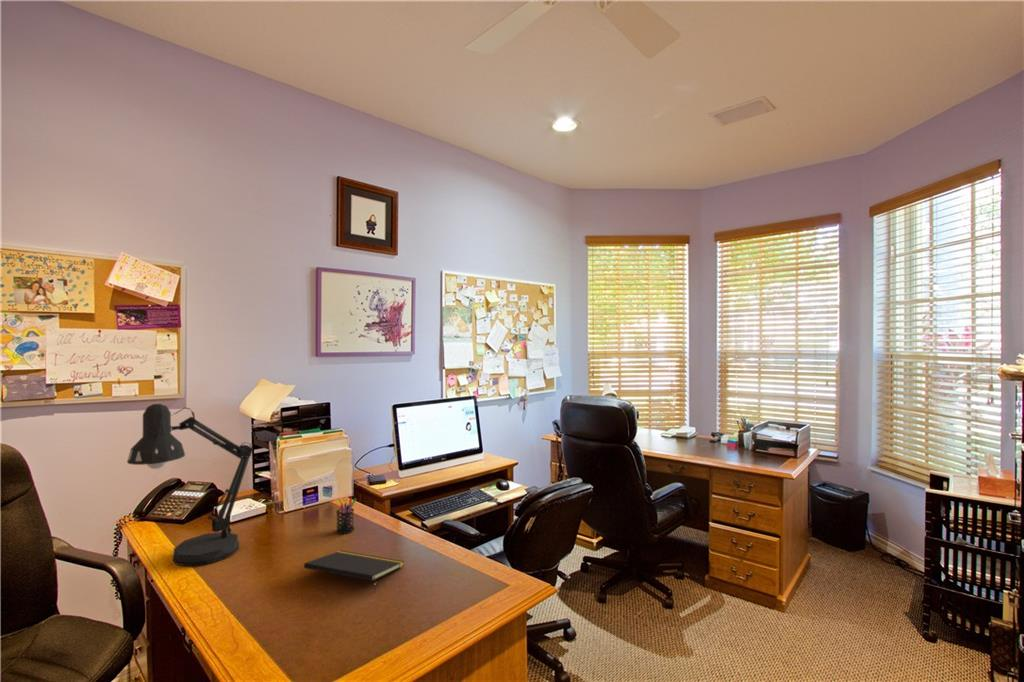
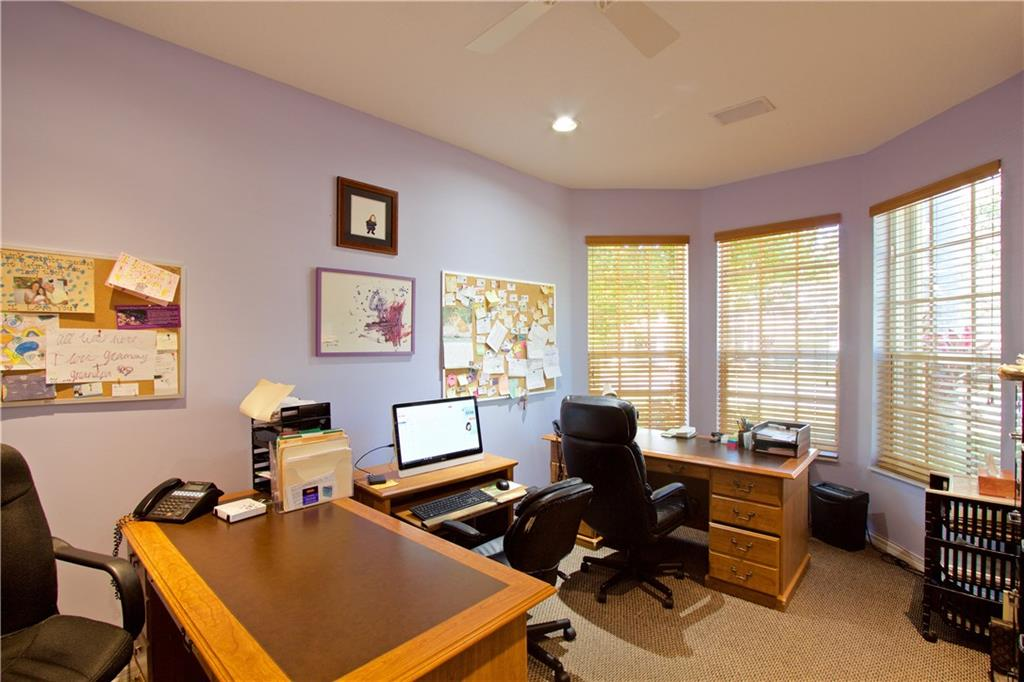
- notepad [303,549,405,593]
- pen holder [335,496,357,535]
- desk lamp [126,403,255,567]
